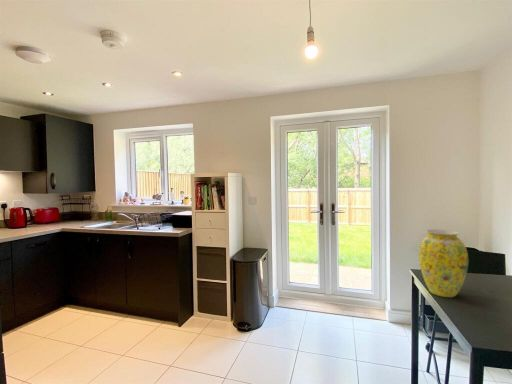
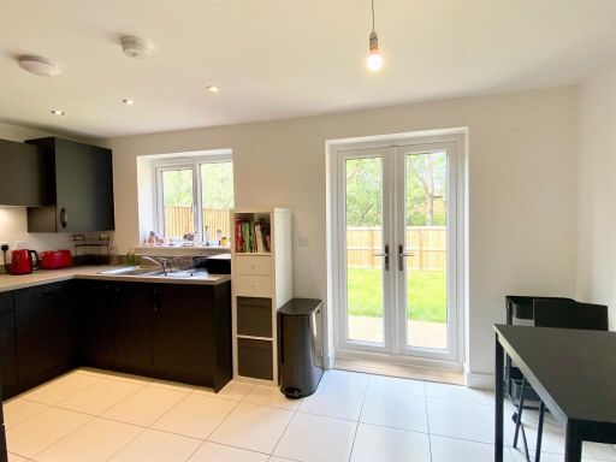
- vase [418,229,469,298]
